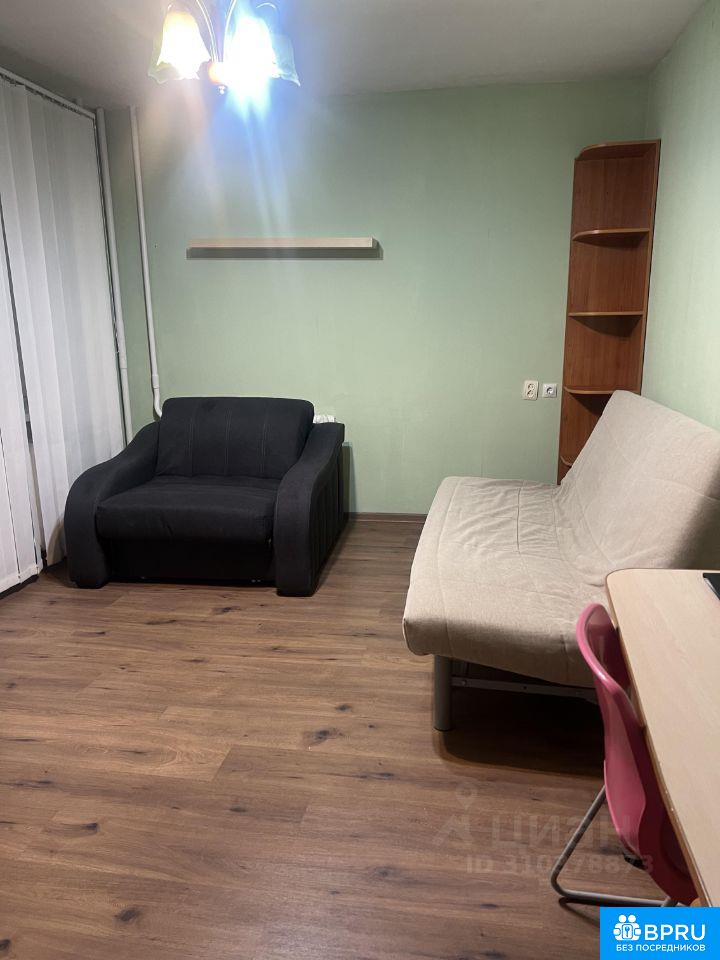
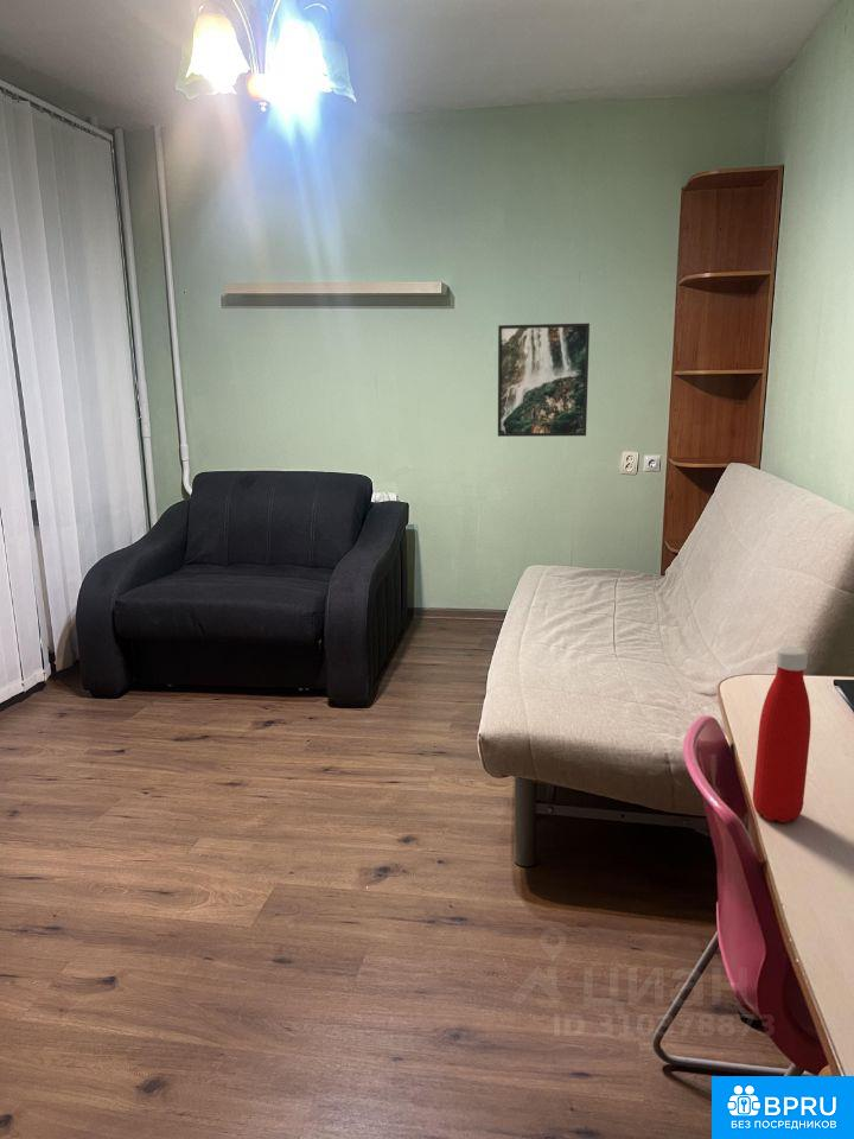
+ bottle [752,645,811,823]
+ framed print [497,322,591,438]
